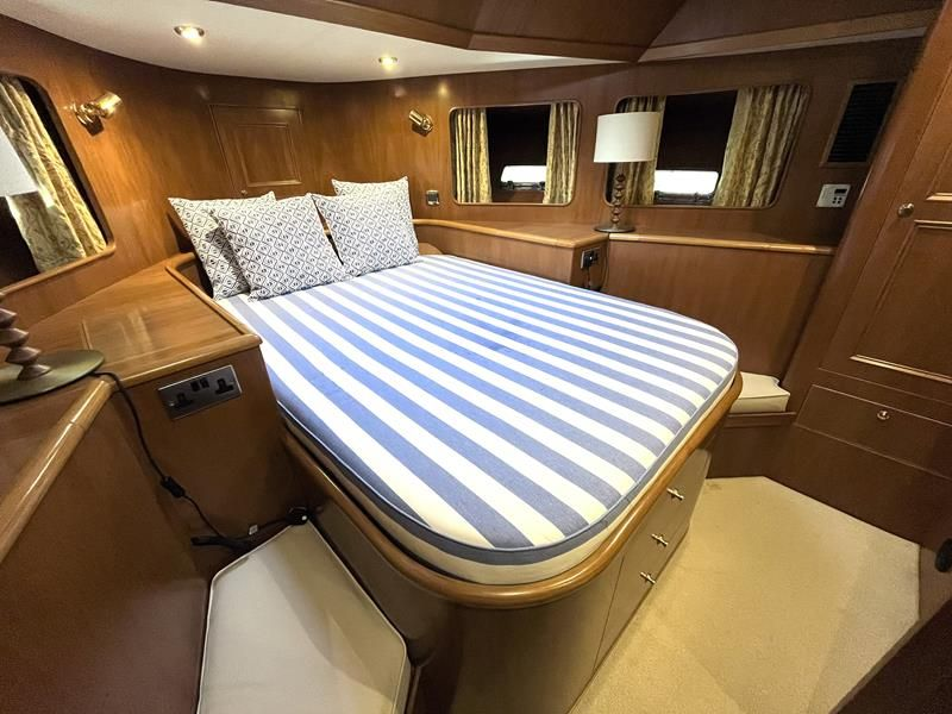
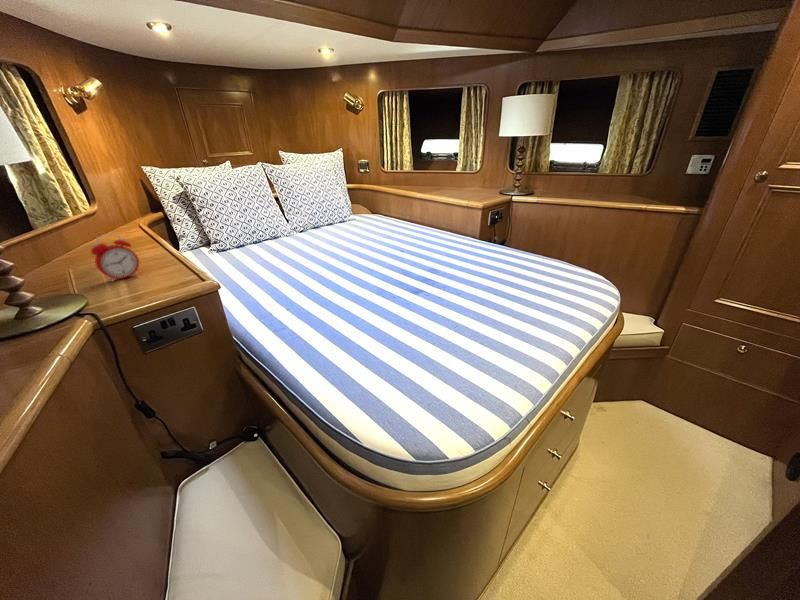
+ alarm clock [90,233,140,283]
